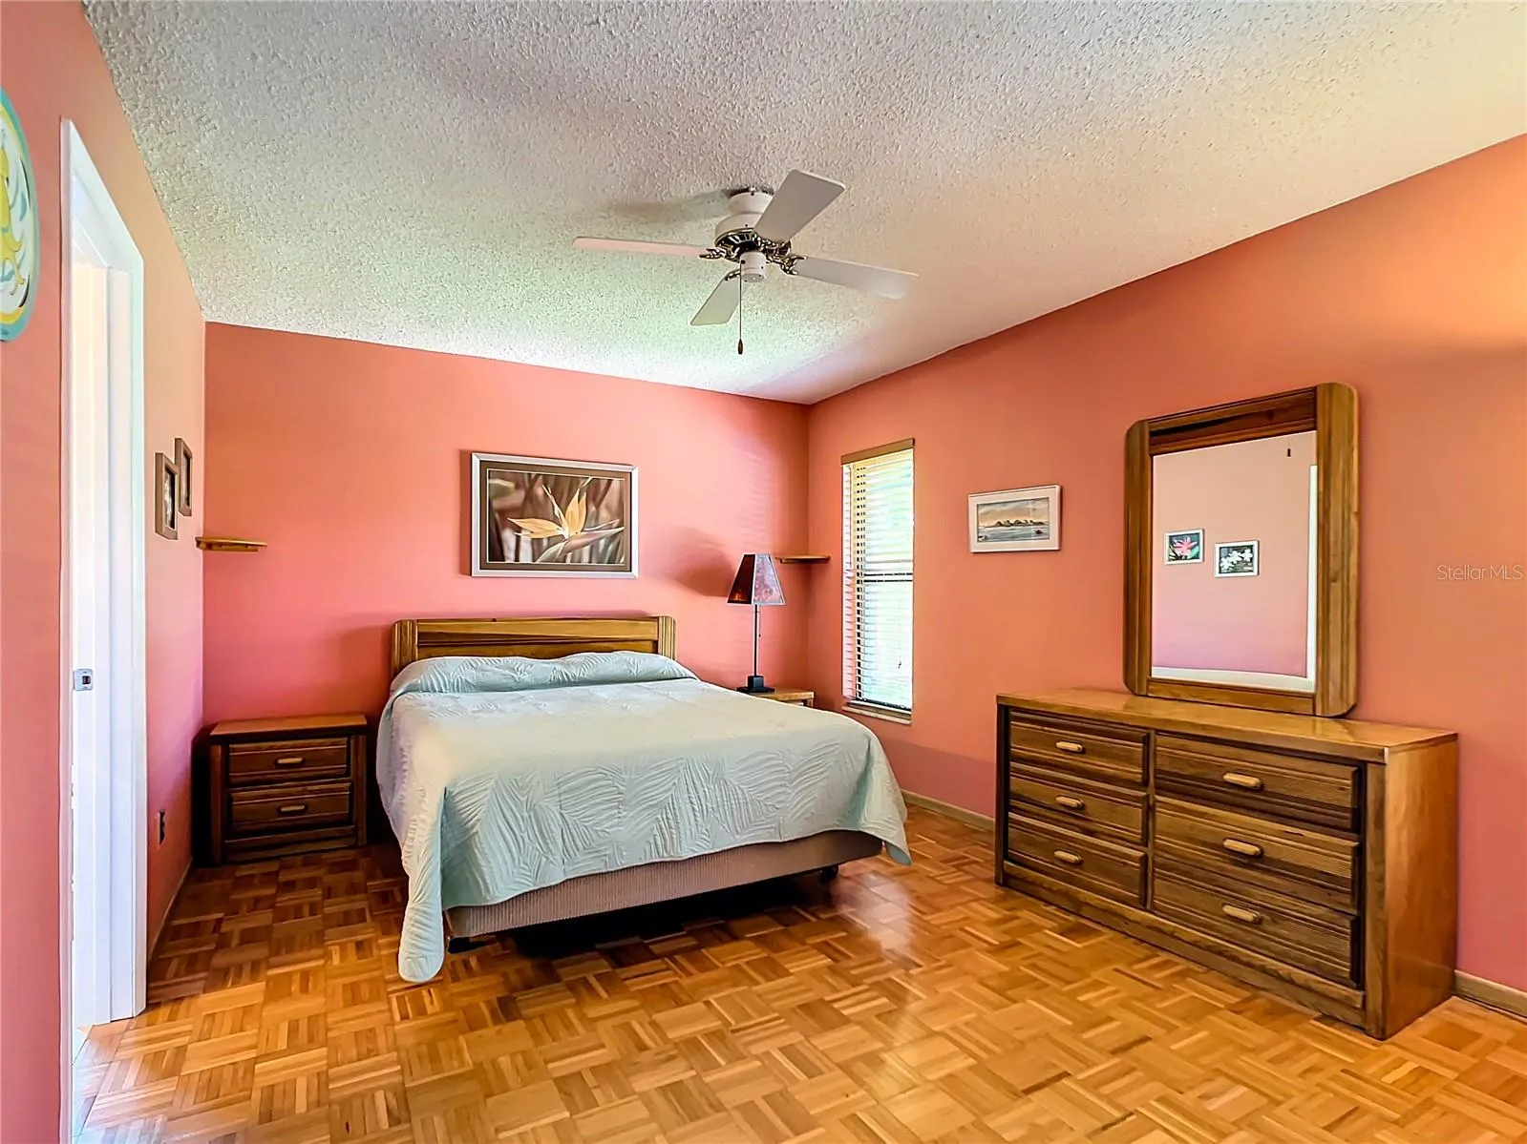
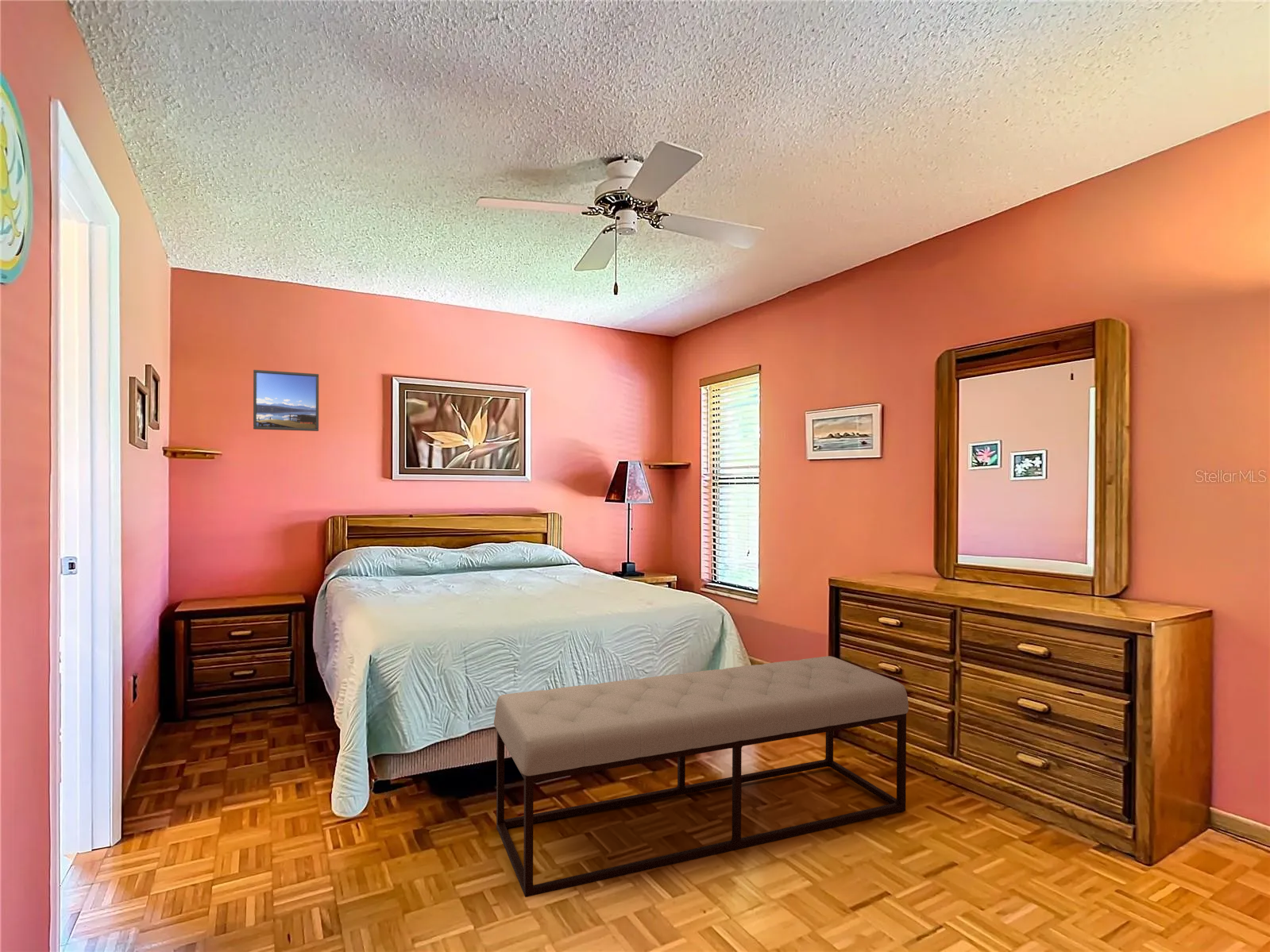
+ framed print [253,369,319,432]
+ bench [493,655,909,898]
